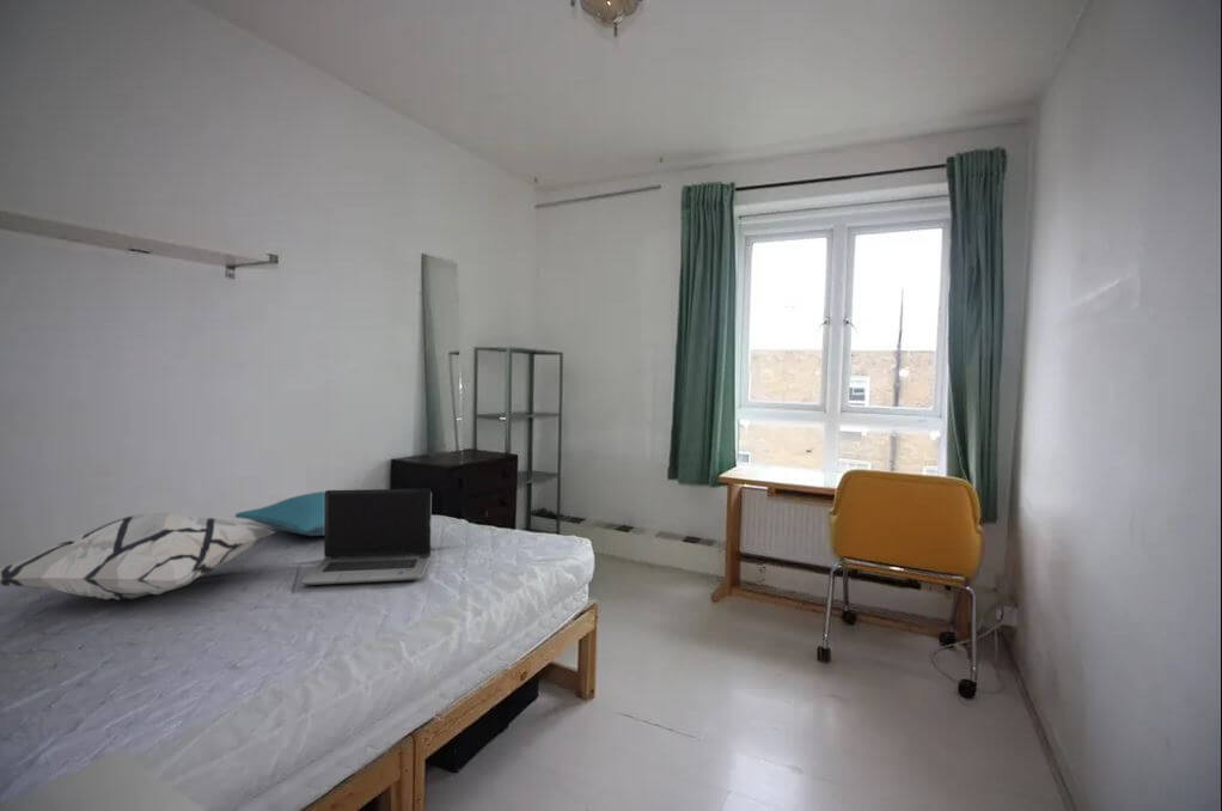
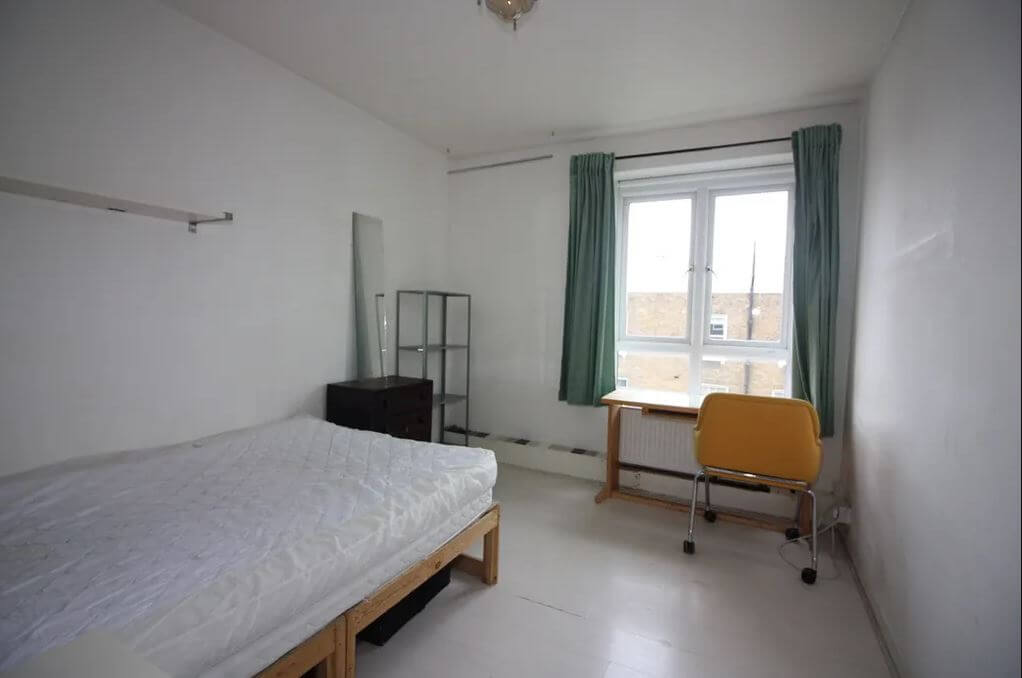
- decorative pillow [0,512,277,600]
- laptop computer [300,488,433,586]
- pillow [233,490,326,537]
